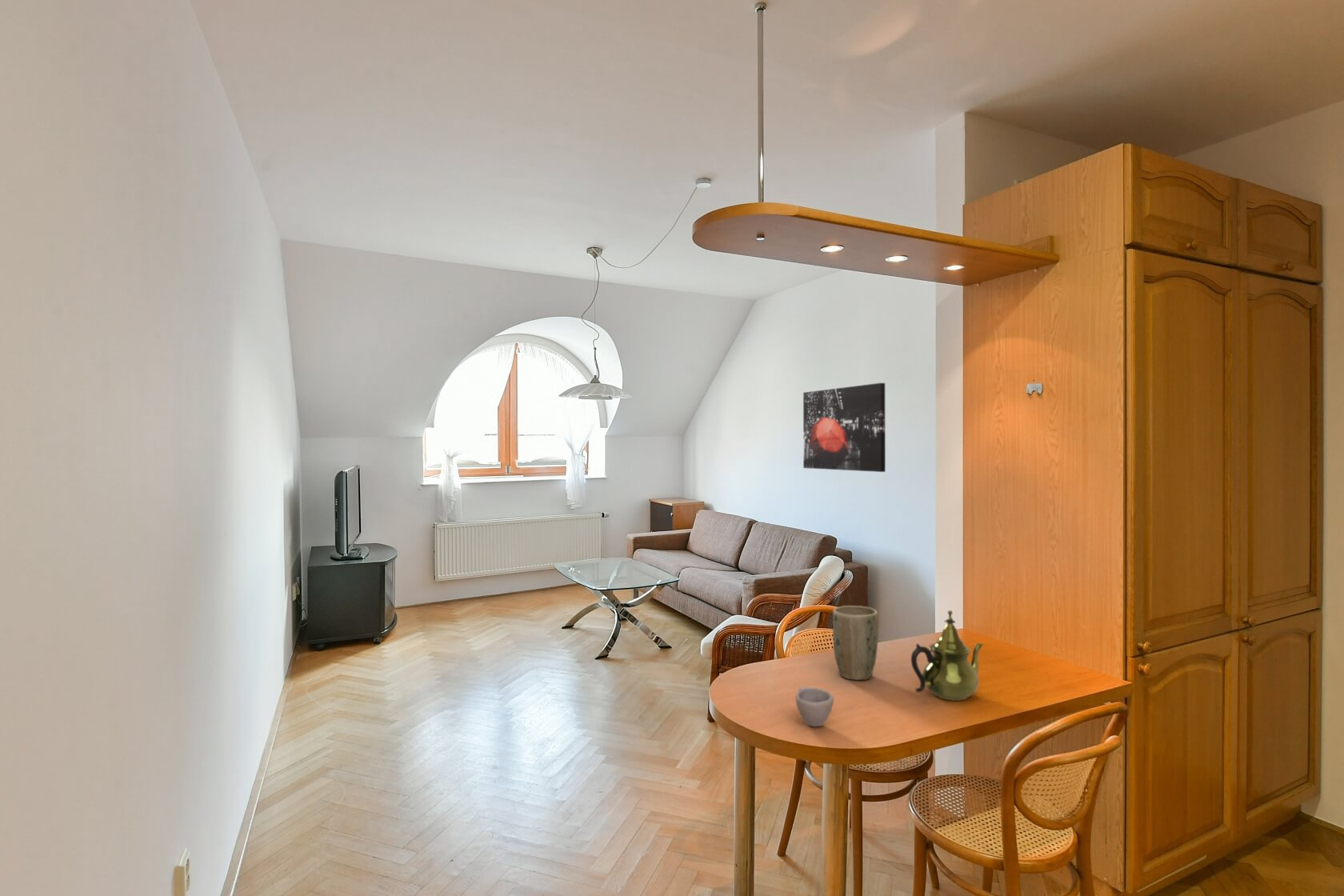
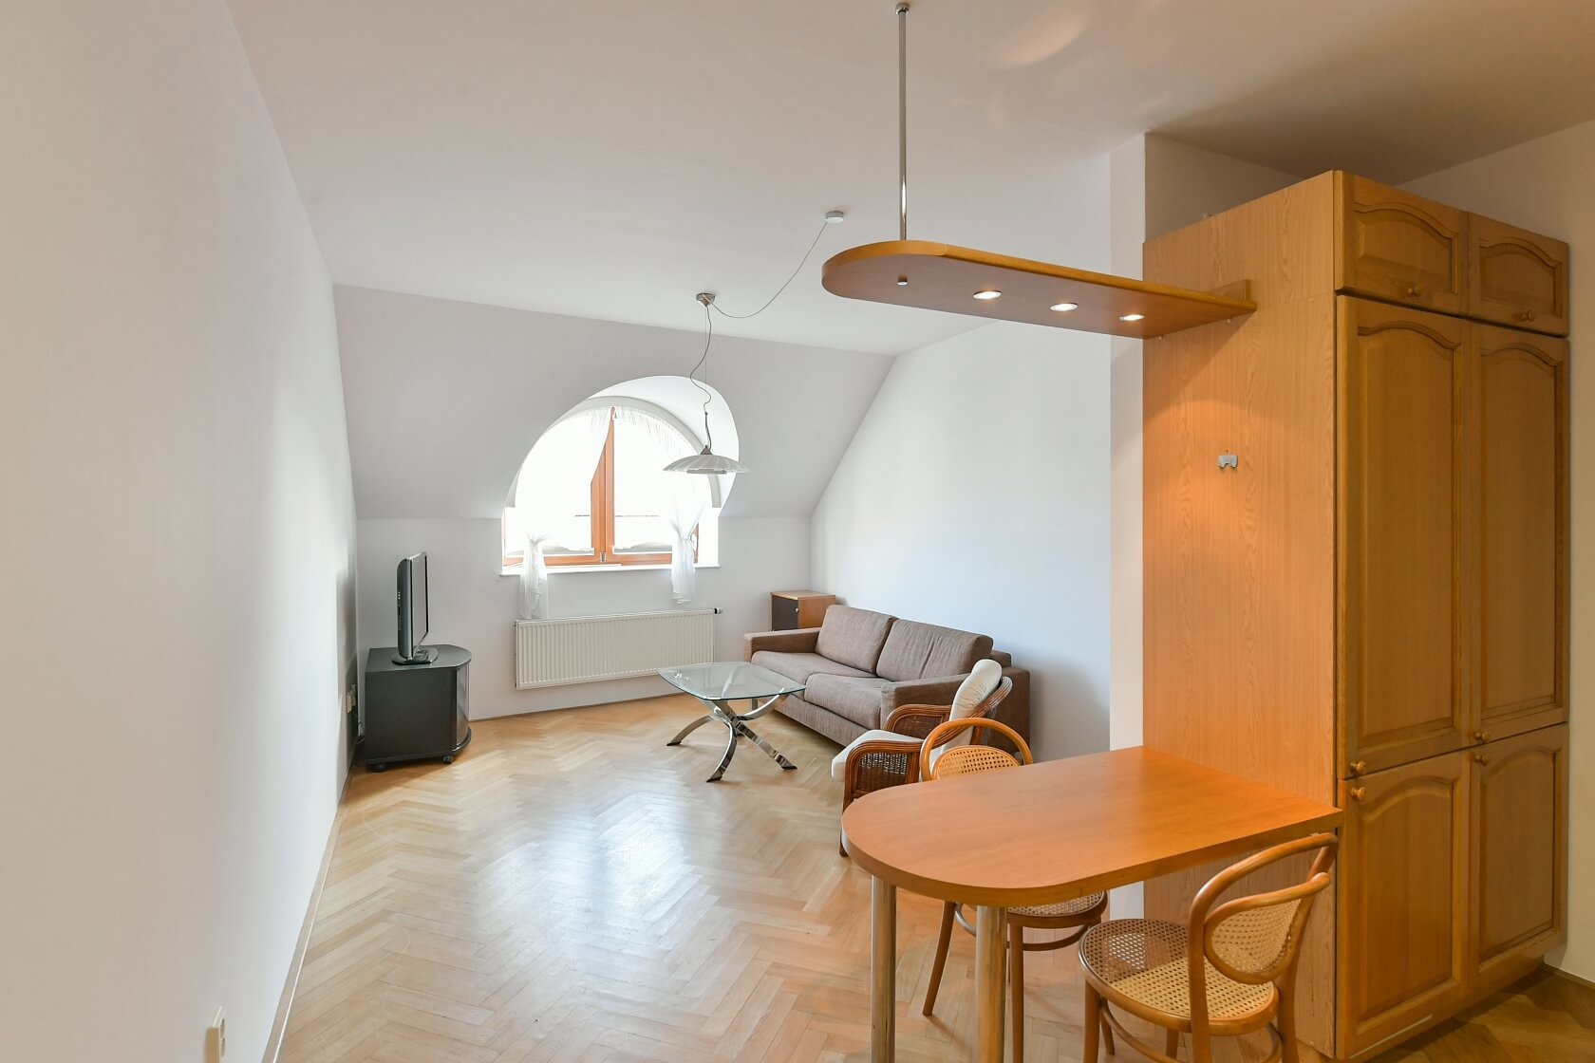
- plant pot [832,605,879,681]
- cup [795,686,834,727]
- wall art [802,382,886,473]
- teapot [910,610,985,702]
